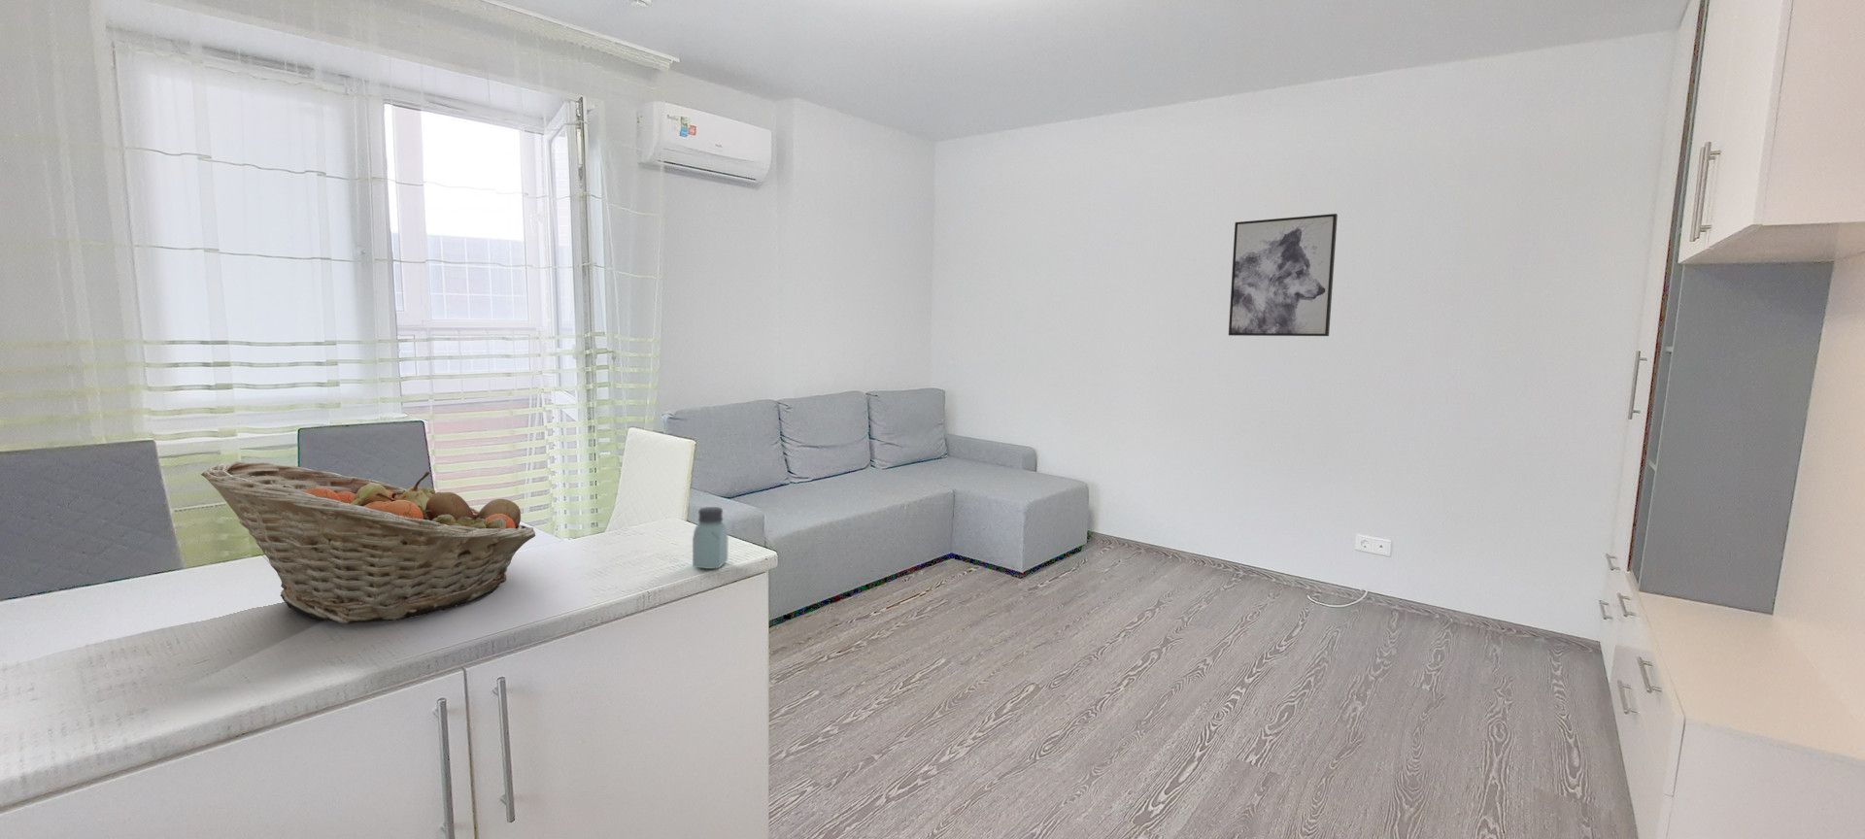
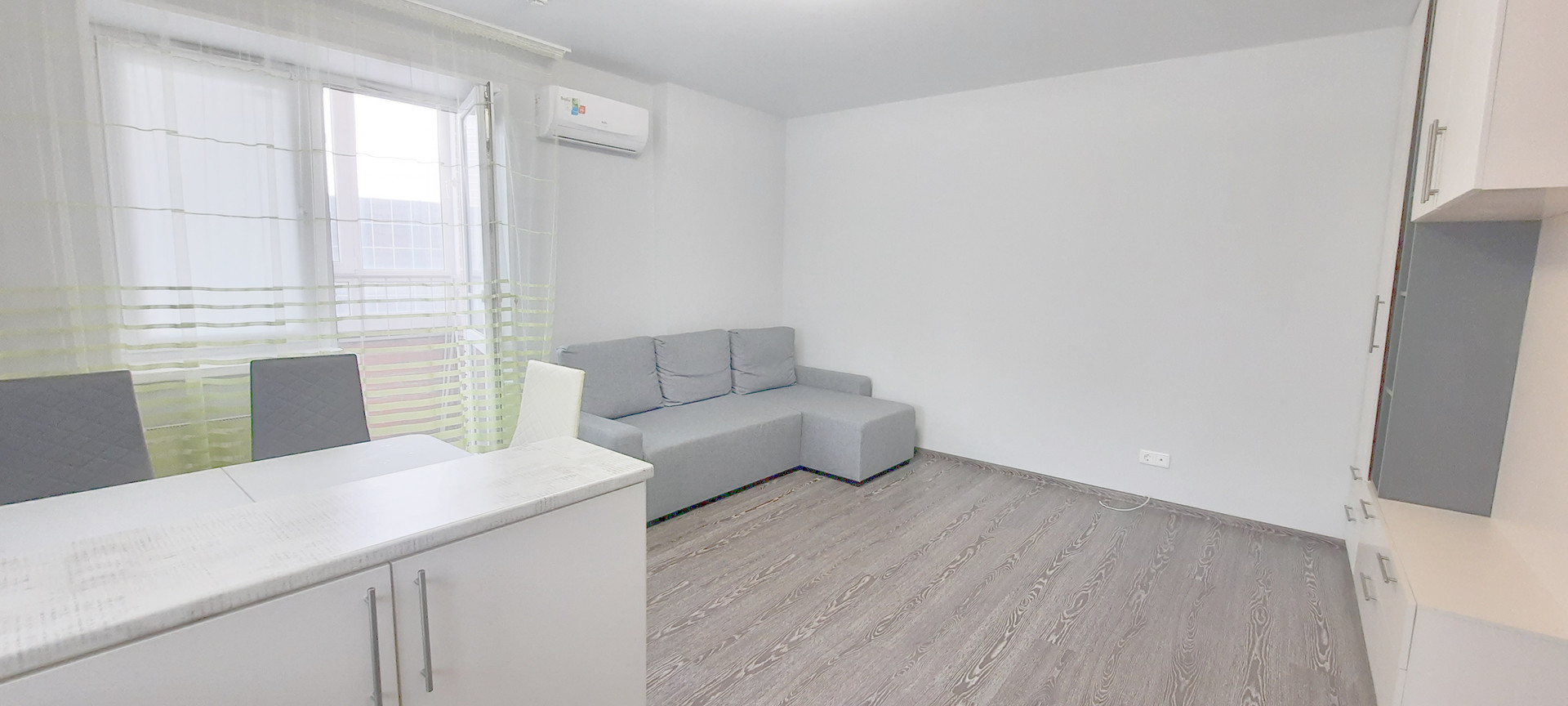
- fruit basket [200,460,536,625]
- saltshaker [691,506,729,570]
- wall art [1227,213,1338,338]
